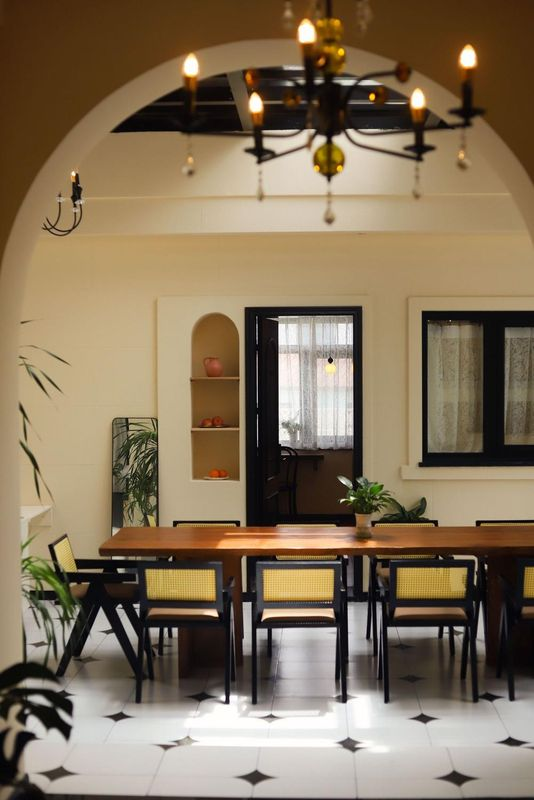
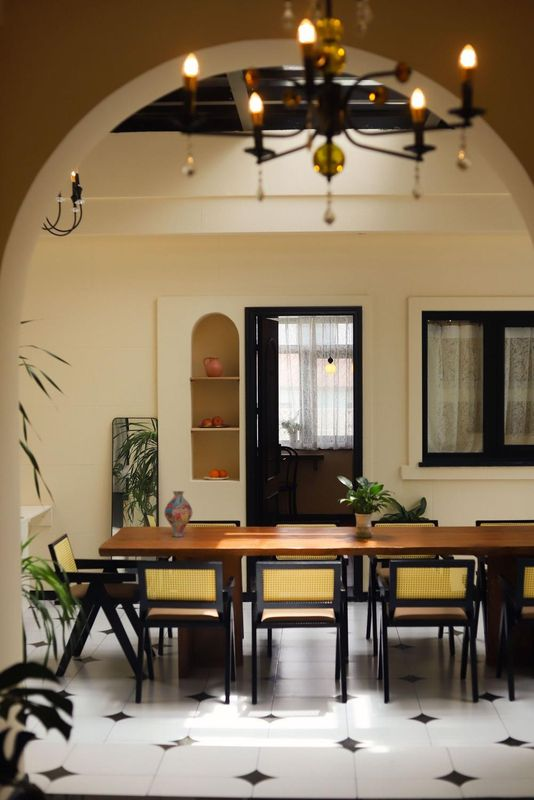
+ vase [163,490,193,538]
